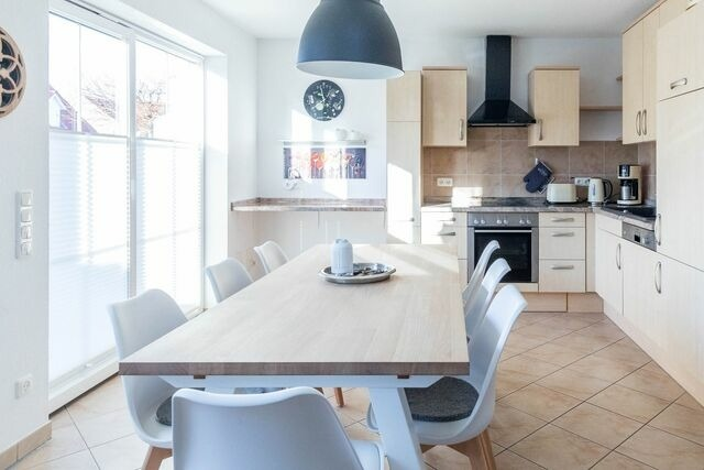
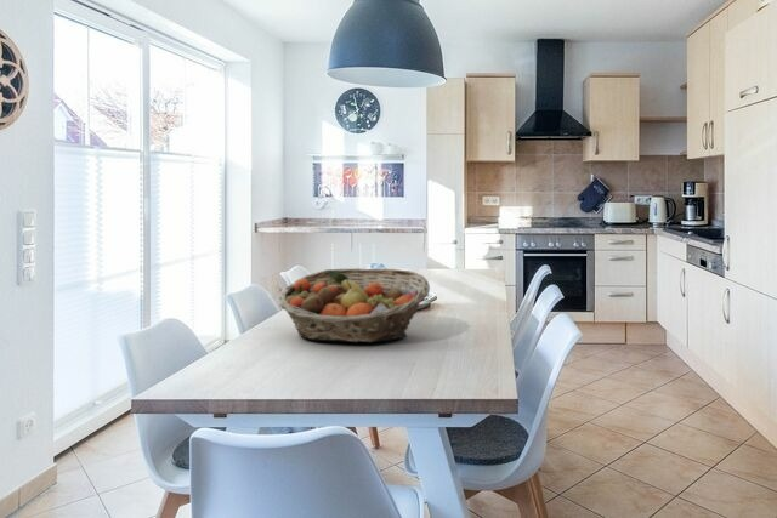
+ fruit basket [277,267,431,343]
